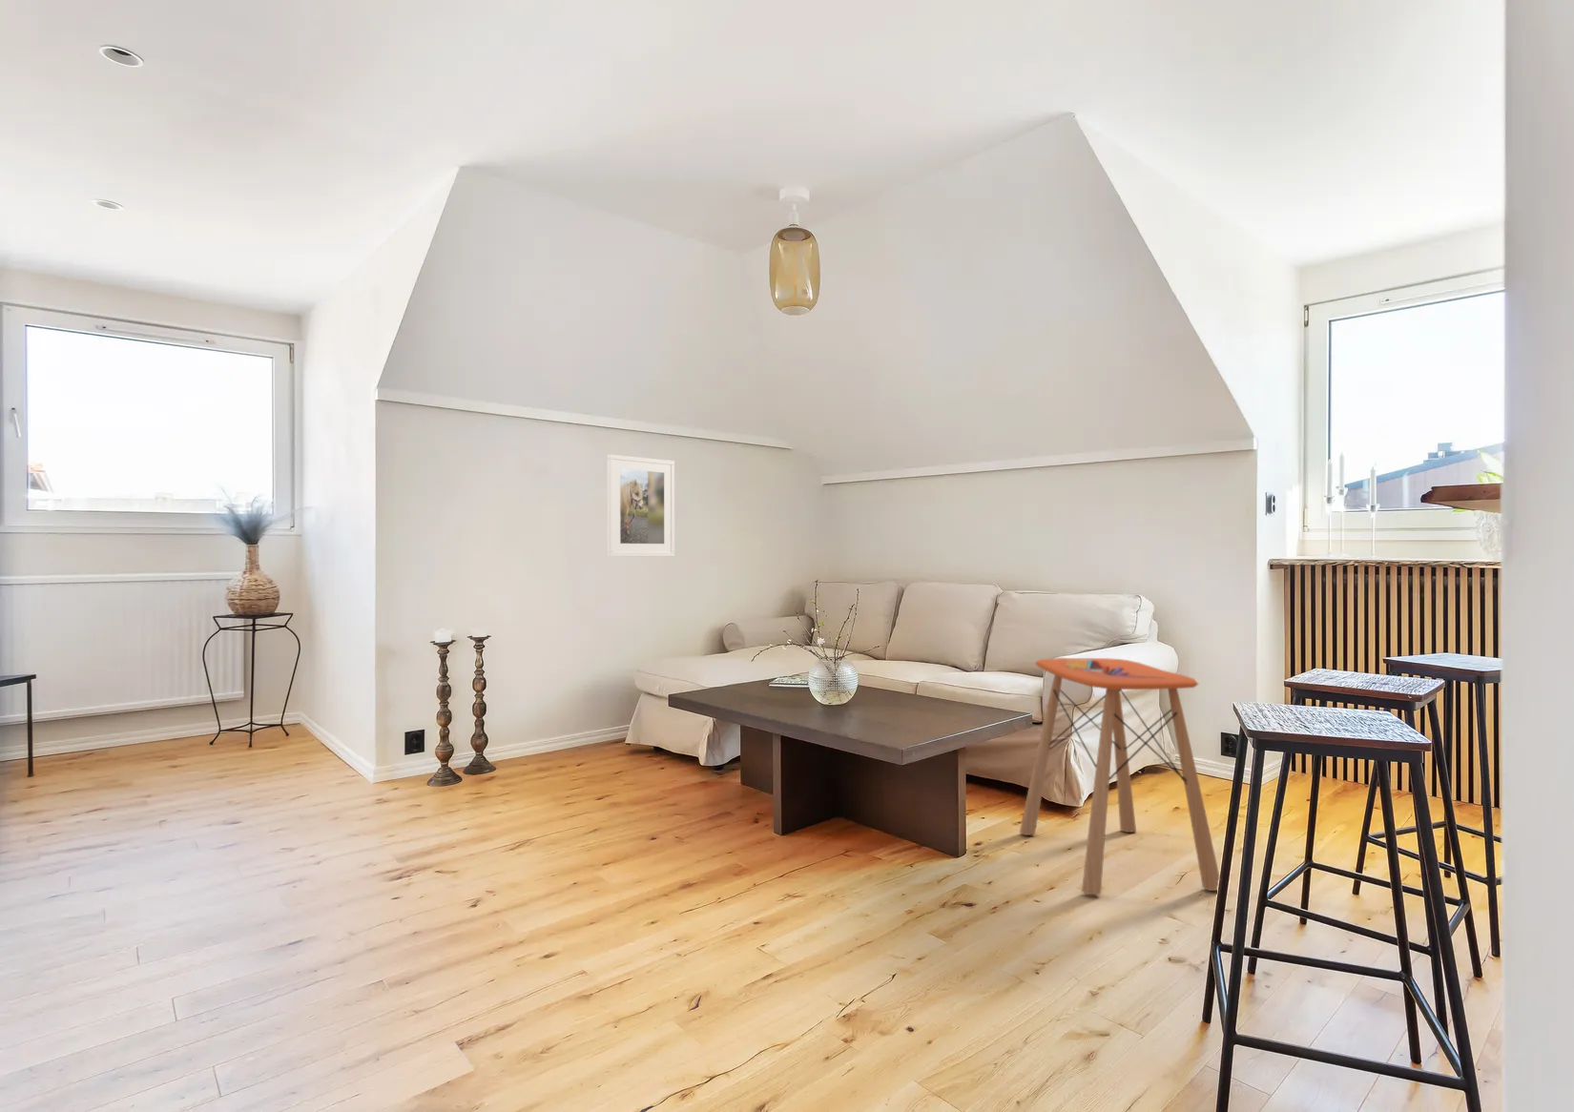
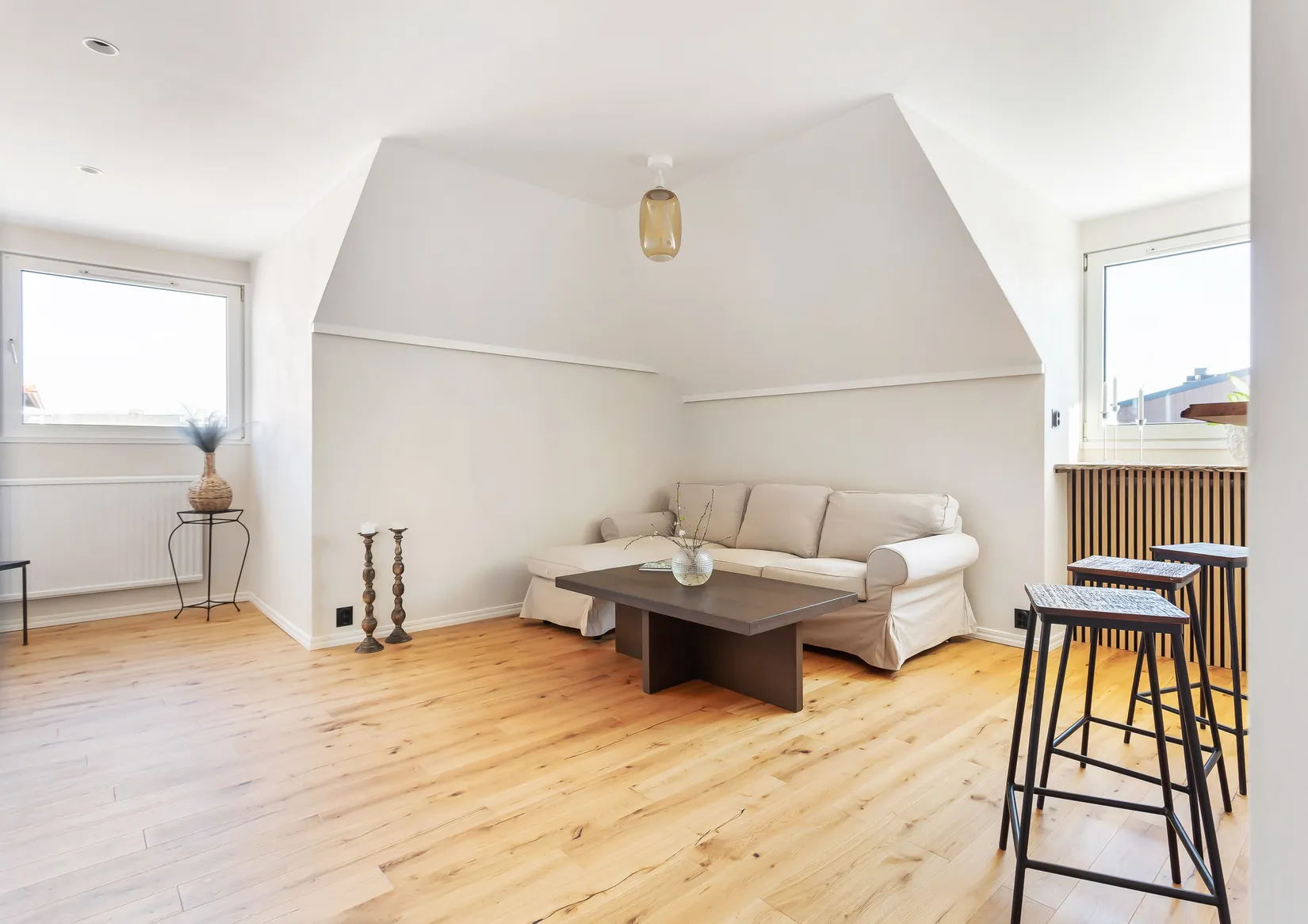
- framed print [606,453,675,558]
- side table [1019,657,1220,895]
